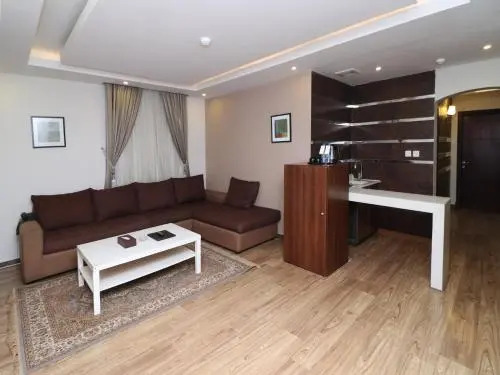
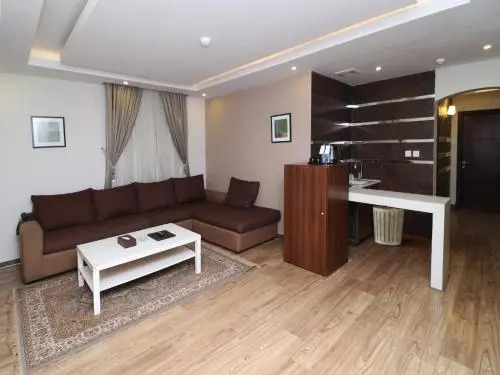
+ trash can [372,205,405,246]
